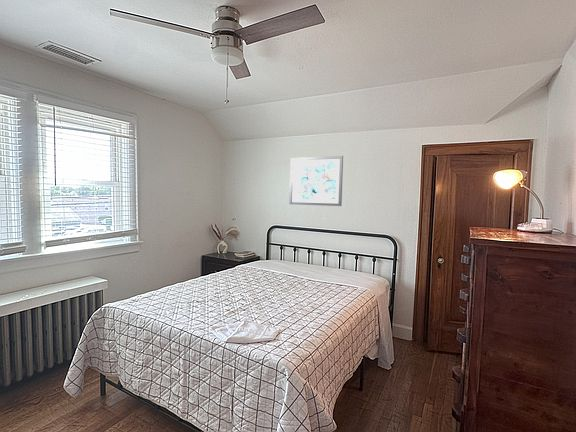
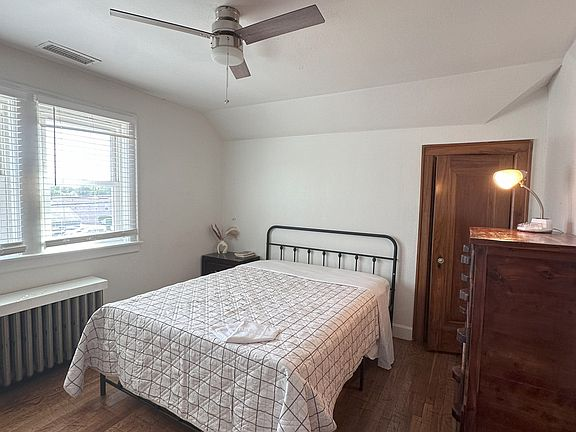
- wall art [288,155,344,207]
